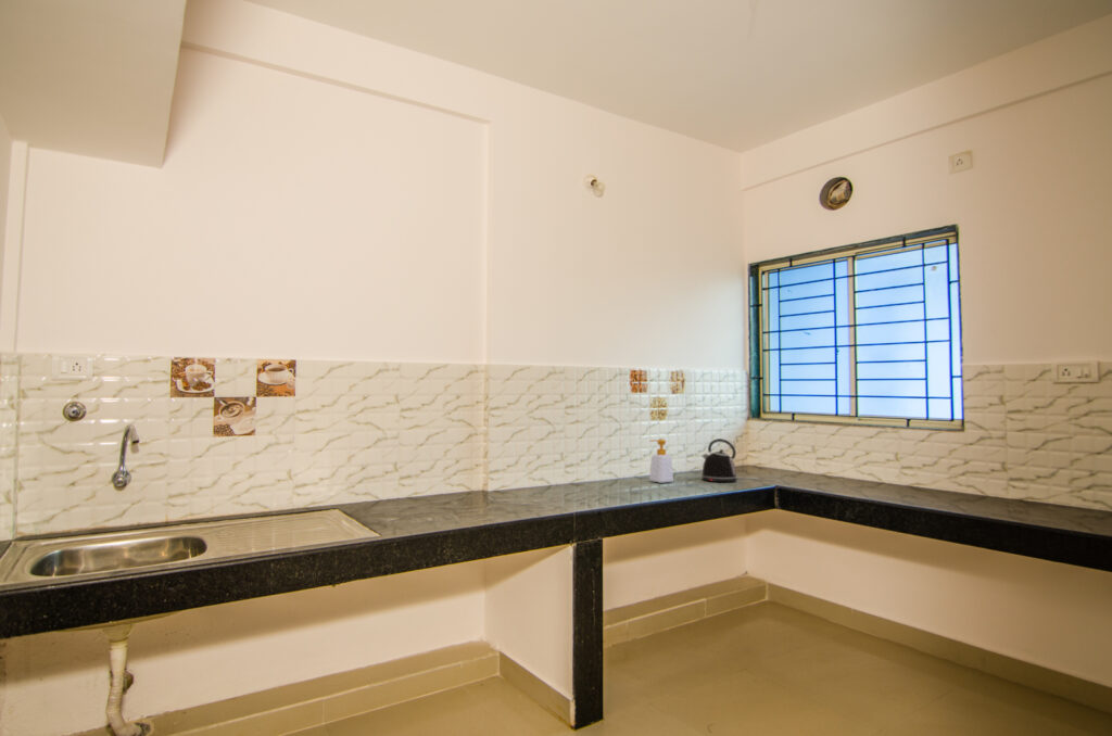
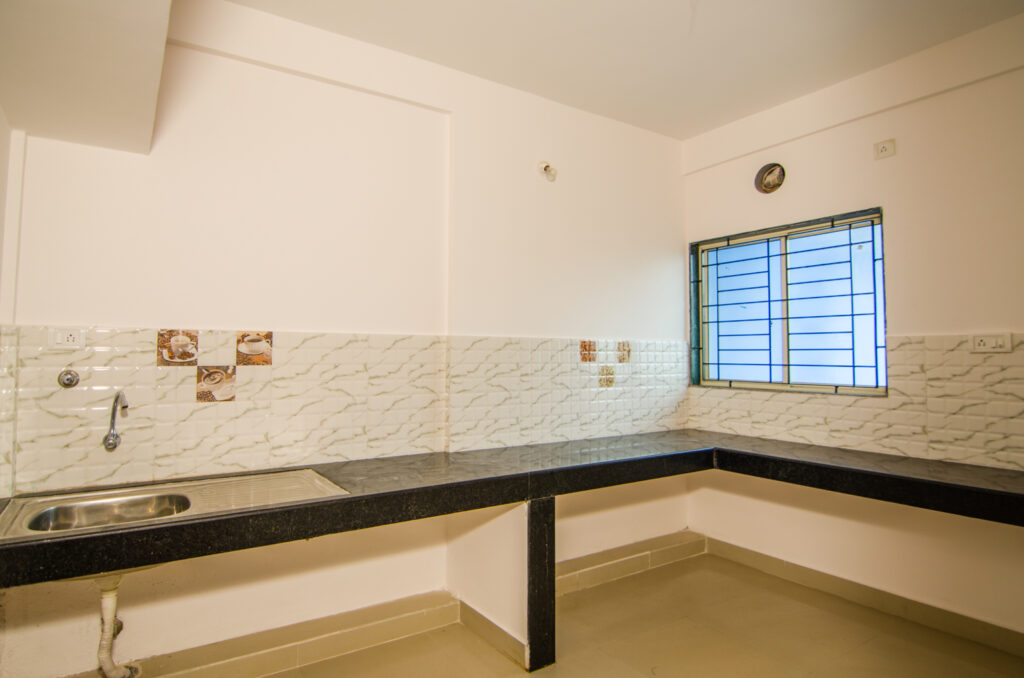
- kettle [700,437,738,483]
- soap bottle [648,439,674,484]
